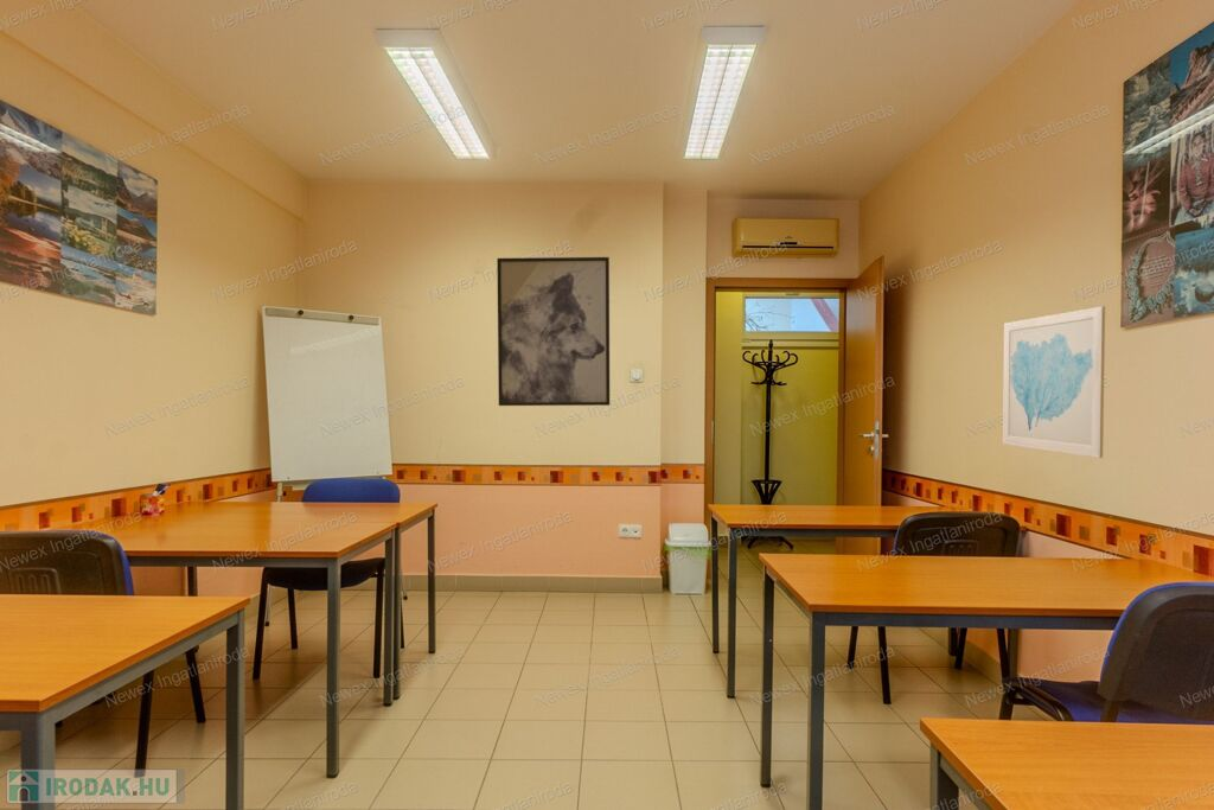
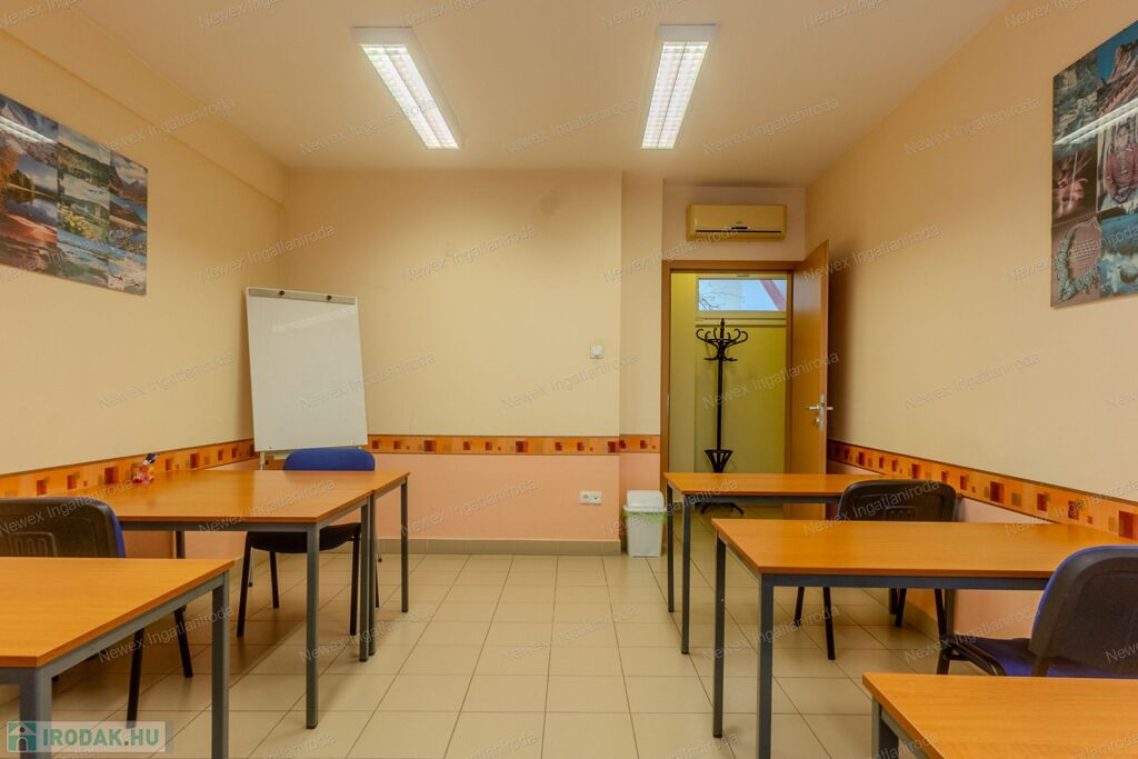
- wall art [1002,305,1106,459]
- wall art [496,256,611,407]
